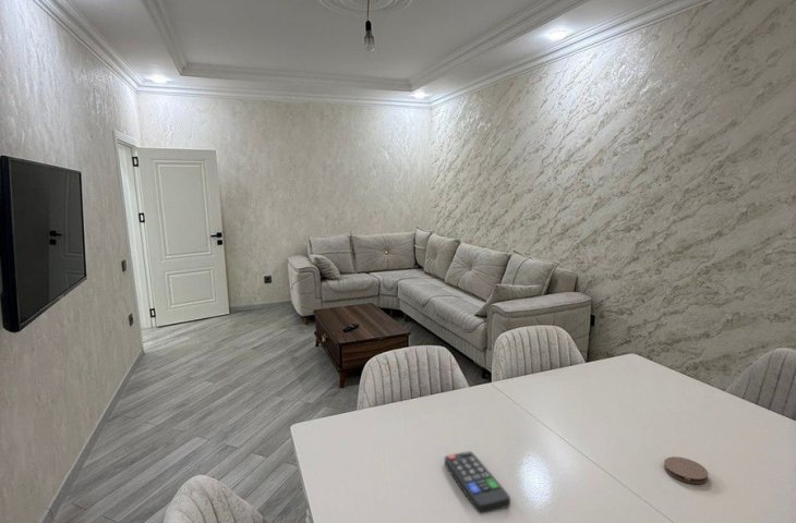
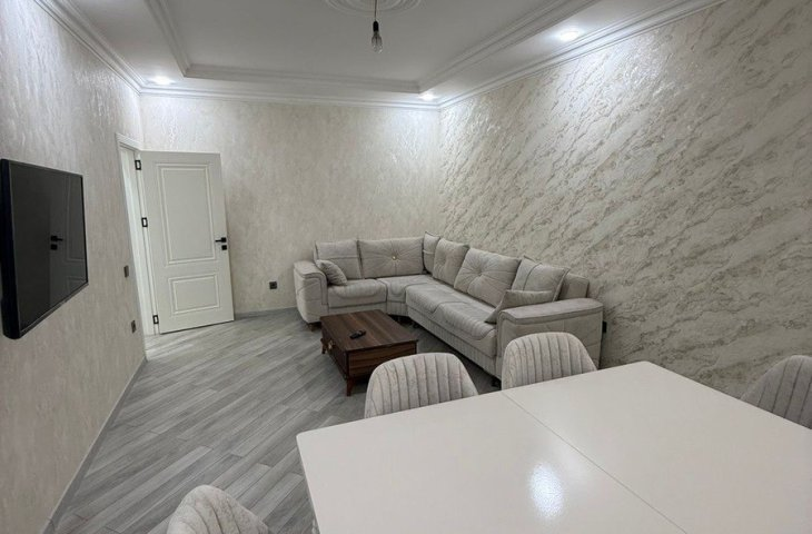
- coaster [663,455,709,485]
- remote control [444,450,511,514]
